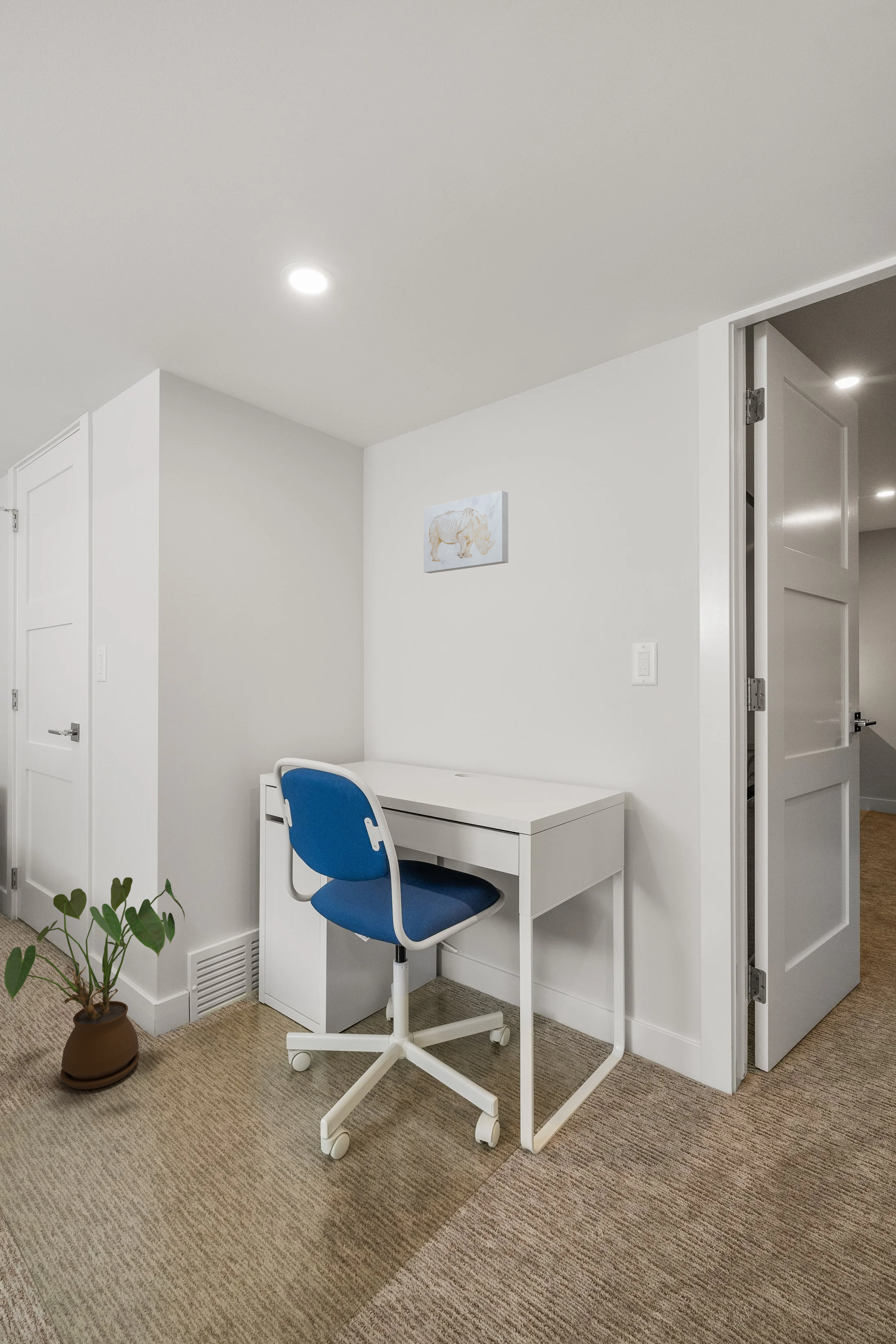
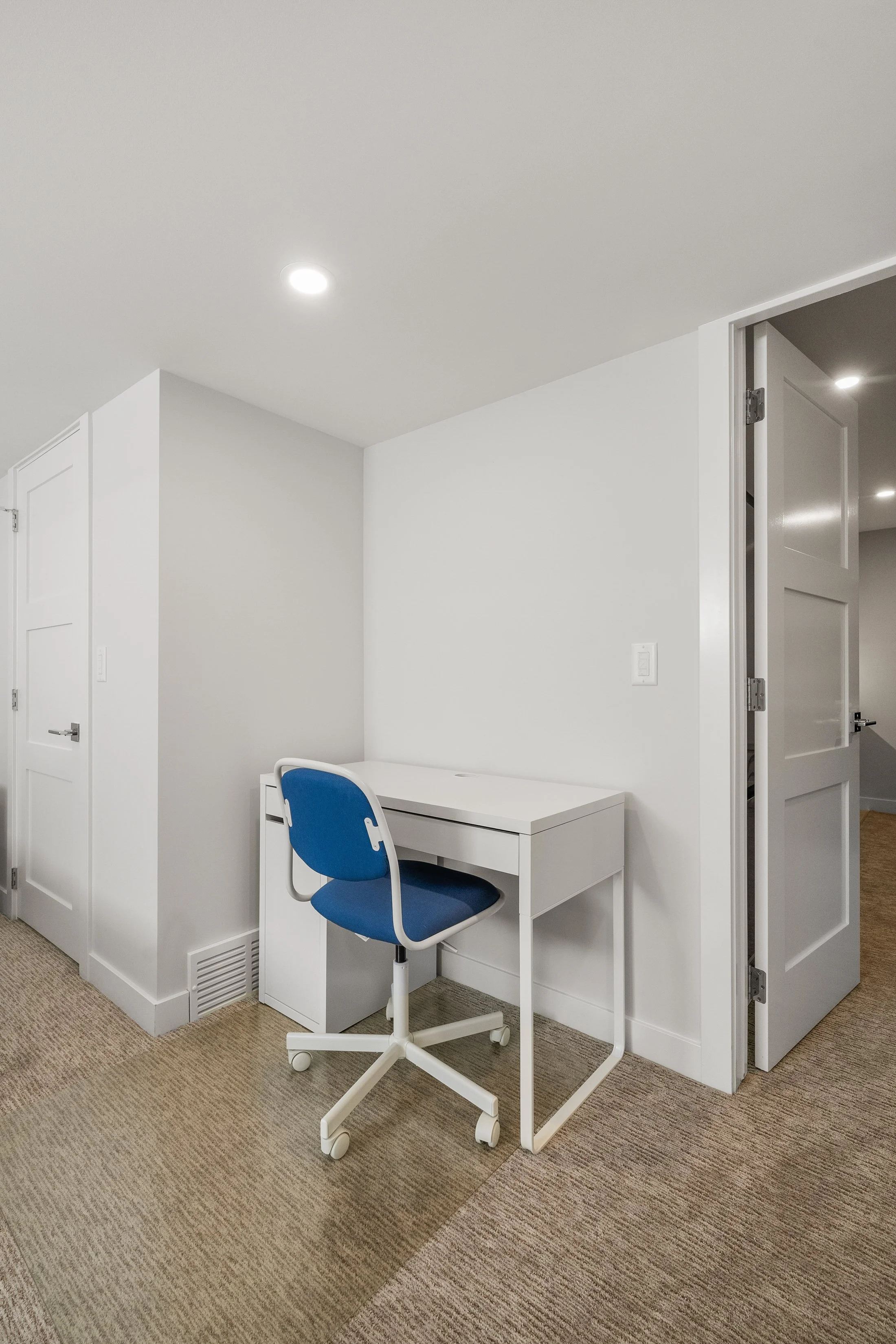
- wall art [423,490,509,574]
- house plant [4,877,185,1090]
